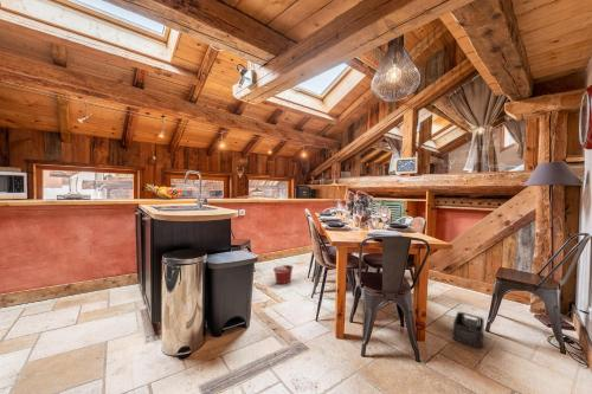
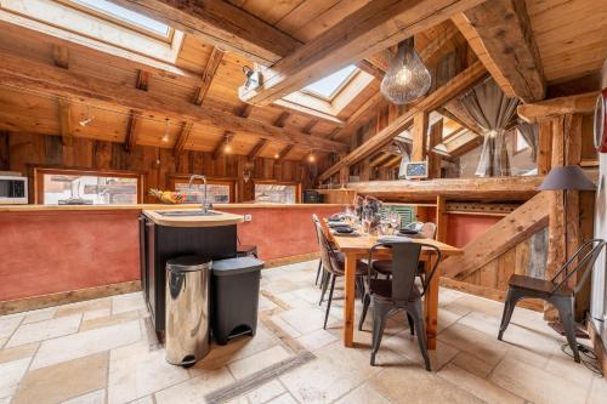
- storage bin [451,311,485,349]
- bucket [272,264,294,285]
